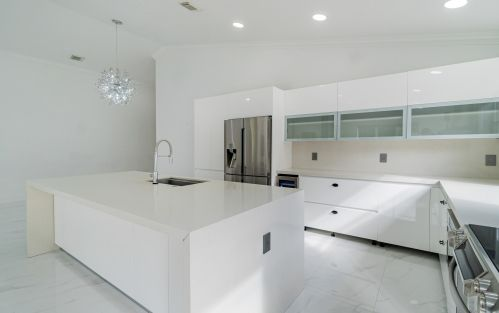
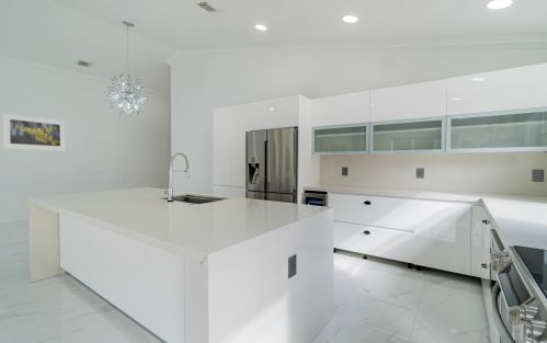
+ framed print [1,112,67,152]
